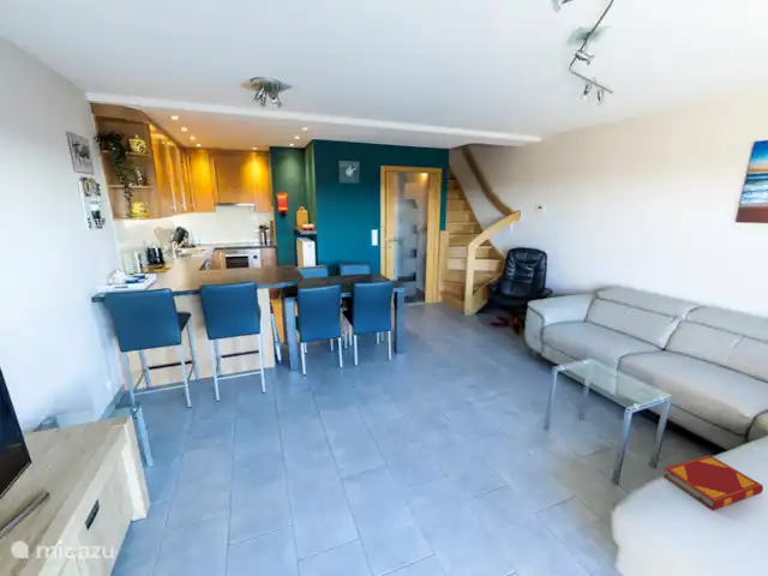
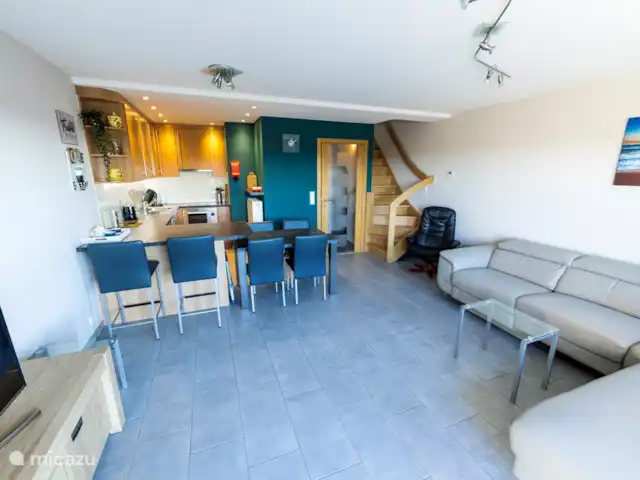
- hardback book [662,454,764,511]
